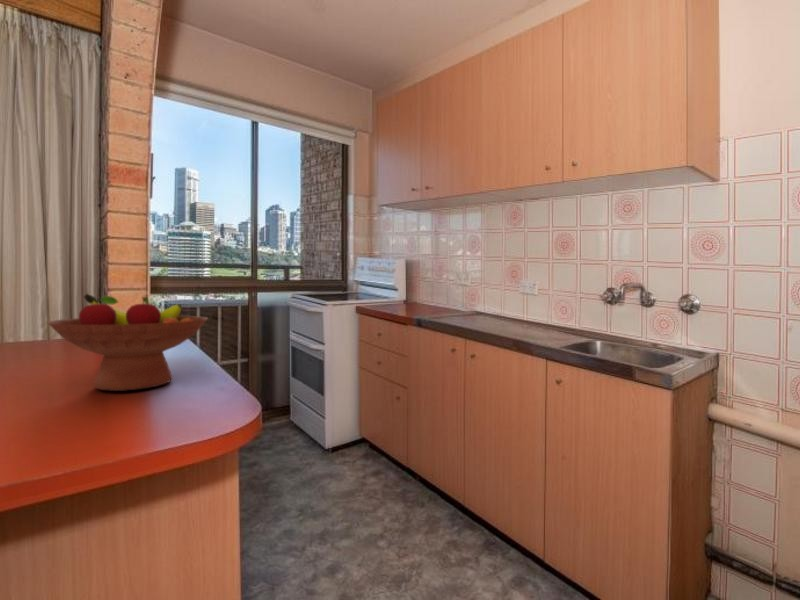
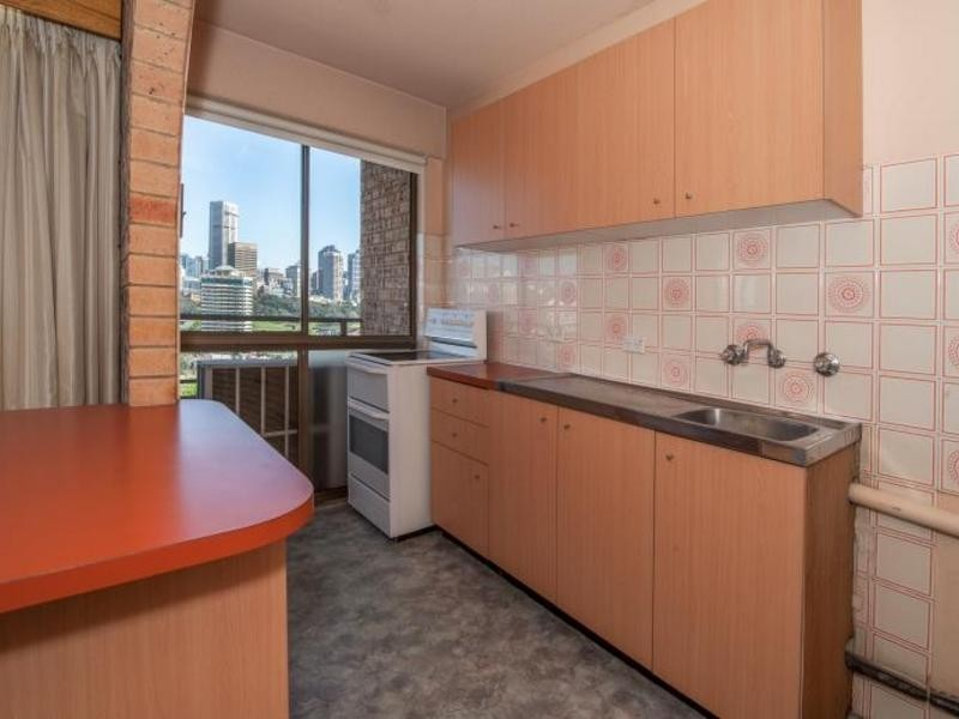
- fruit bowl [46,293,209,392]
